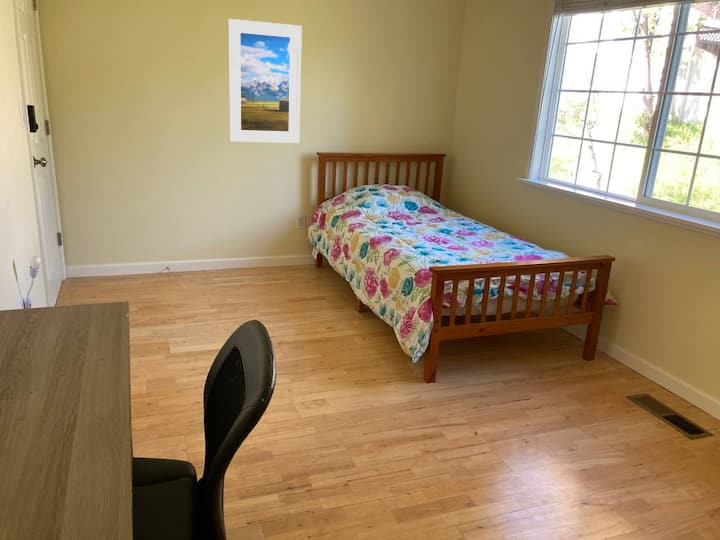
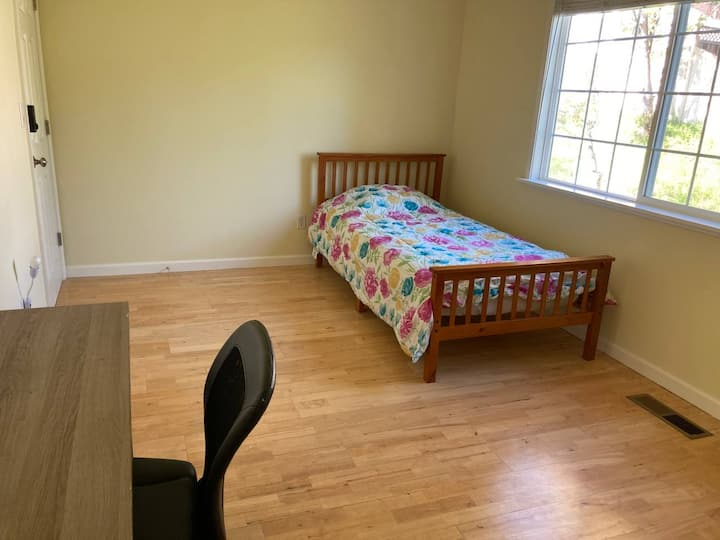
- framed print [227,18,303,144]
